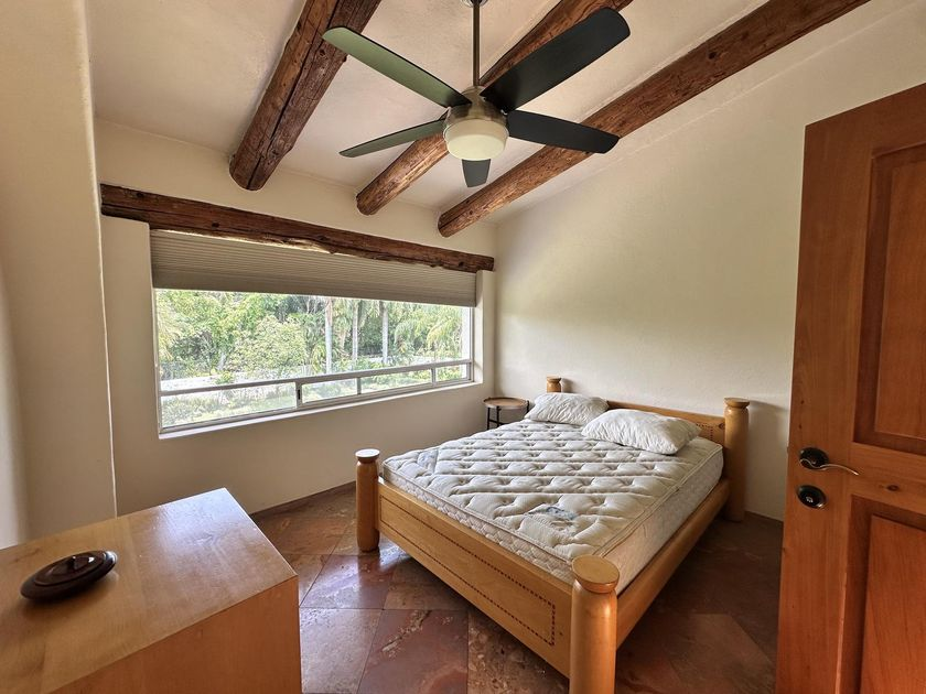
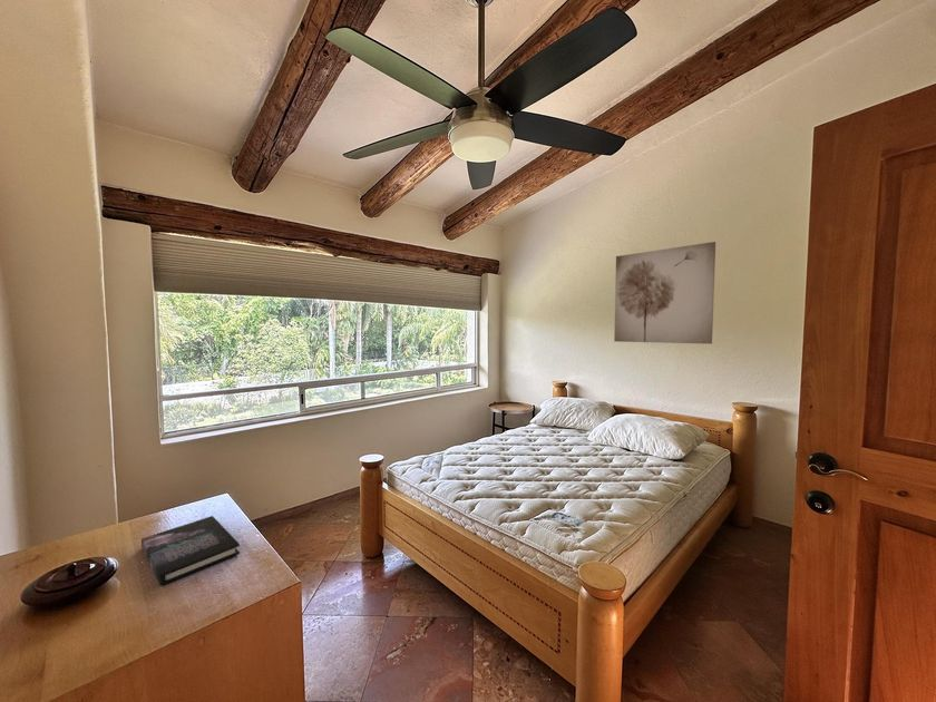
+ wall art [613,241,716,345]
+ book [140,515,241,586]
